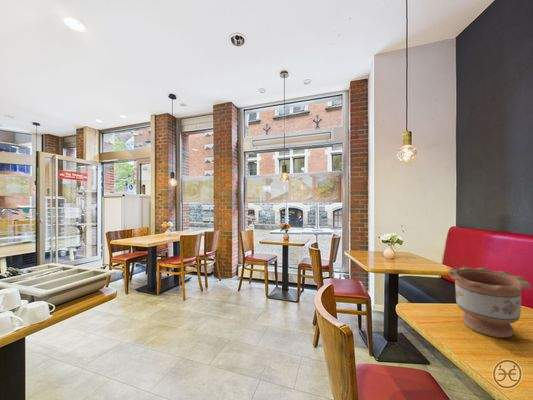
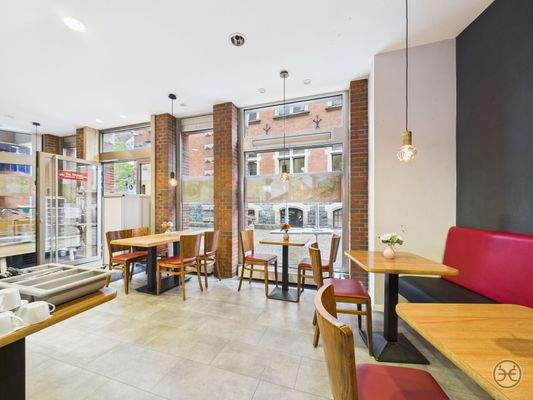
- flower pot [447,266,532,338]
